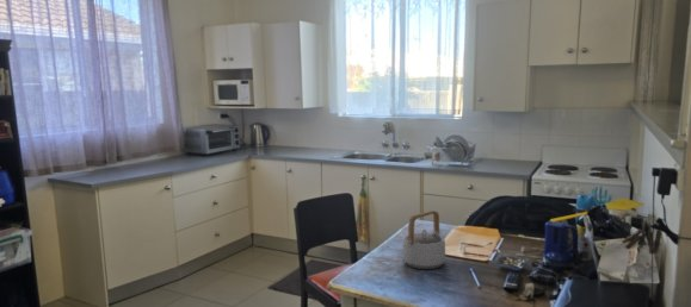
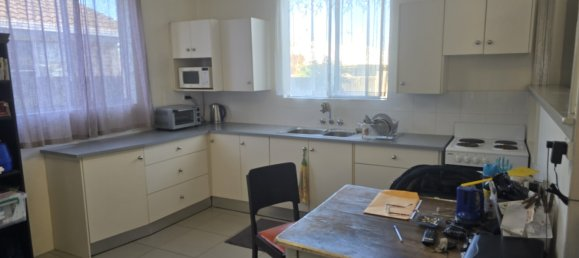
- teapot [402,209,446,270]
